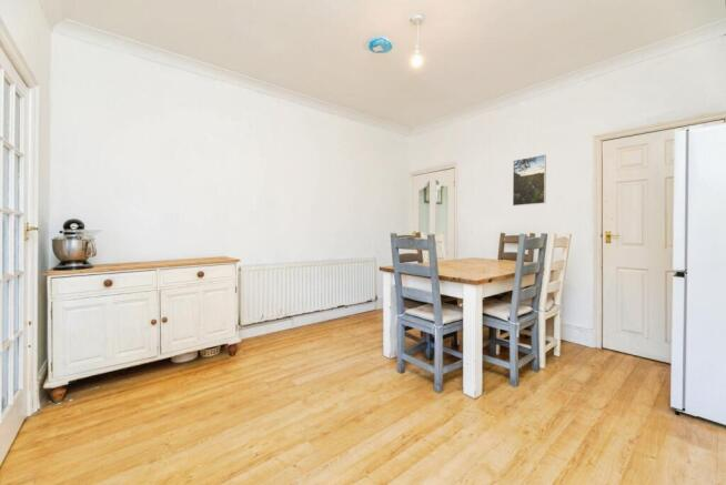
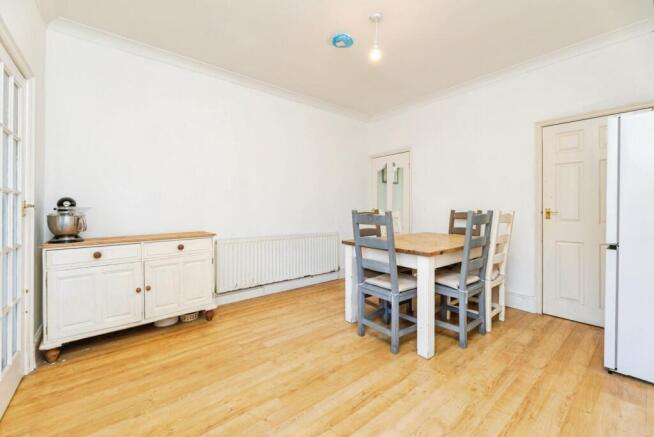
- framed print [512,153,547,206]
